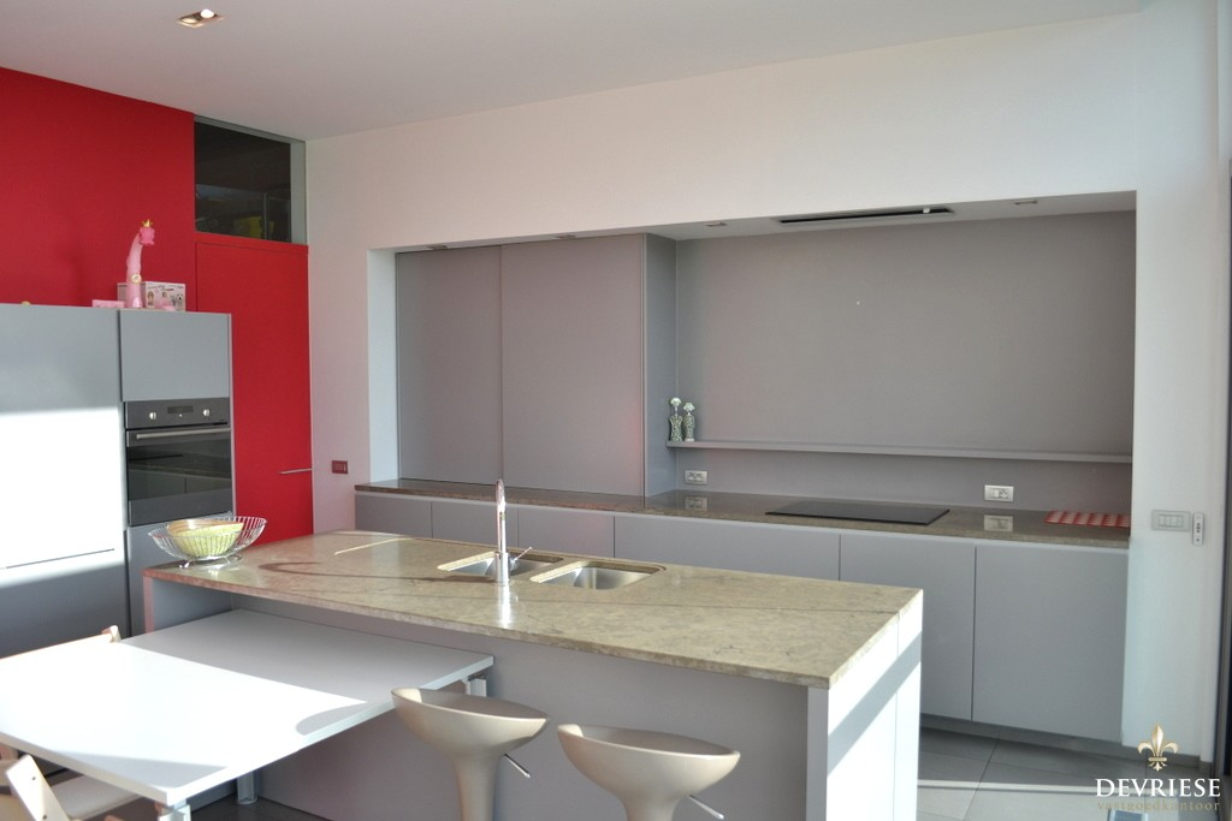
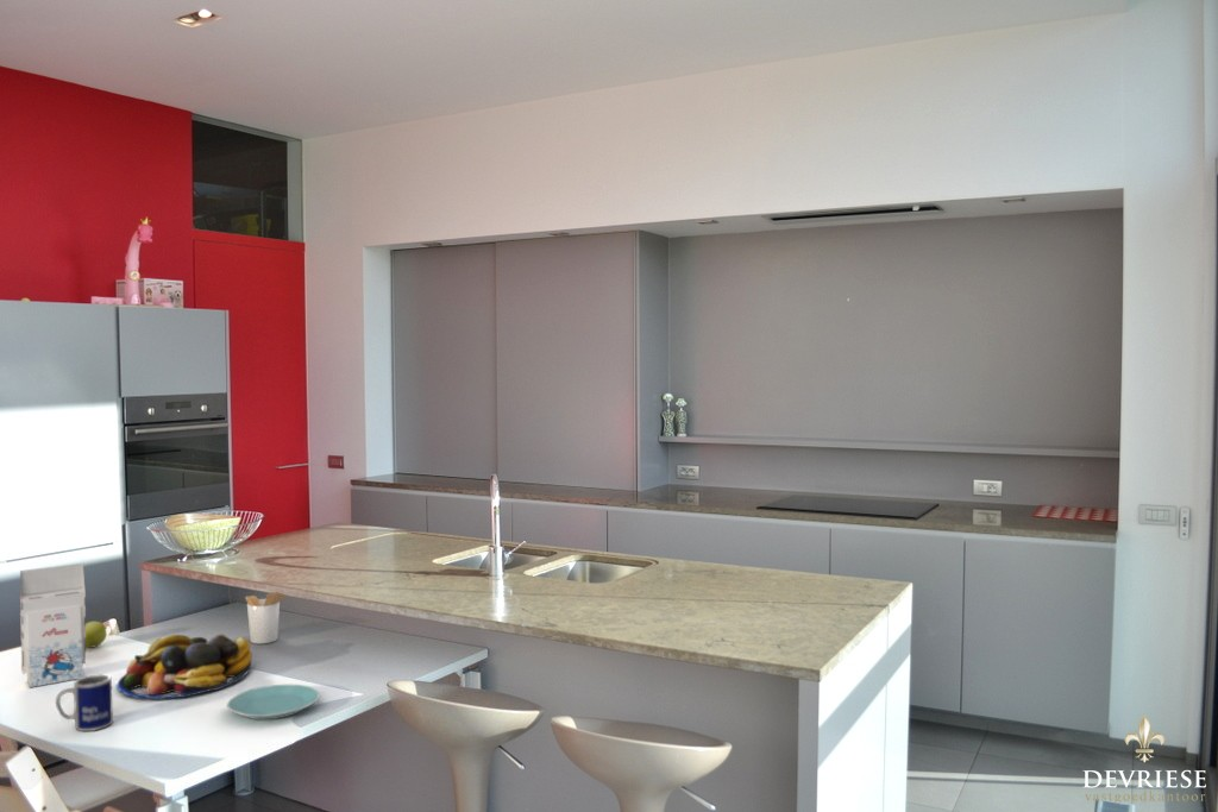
+ gift box [19,562,87,688]
+ apple [86,621,108,649]
+ mug [55,673,114,732]
+ utensil holder [244,591,287,644]
+ plate [226,684,321,720]
+ fruit bowl [115,632,253,700]
